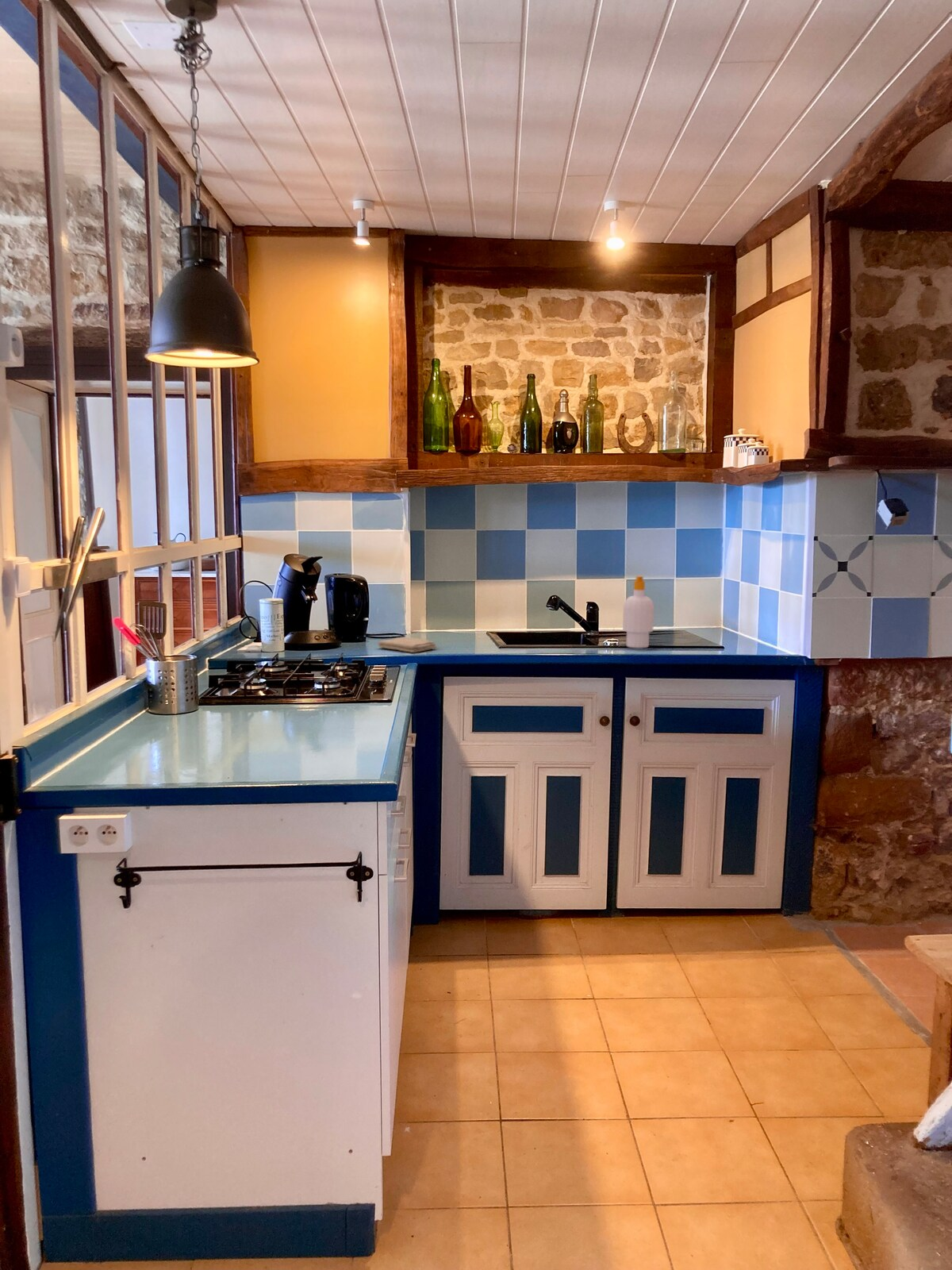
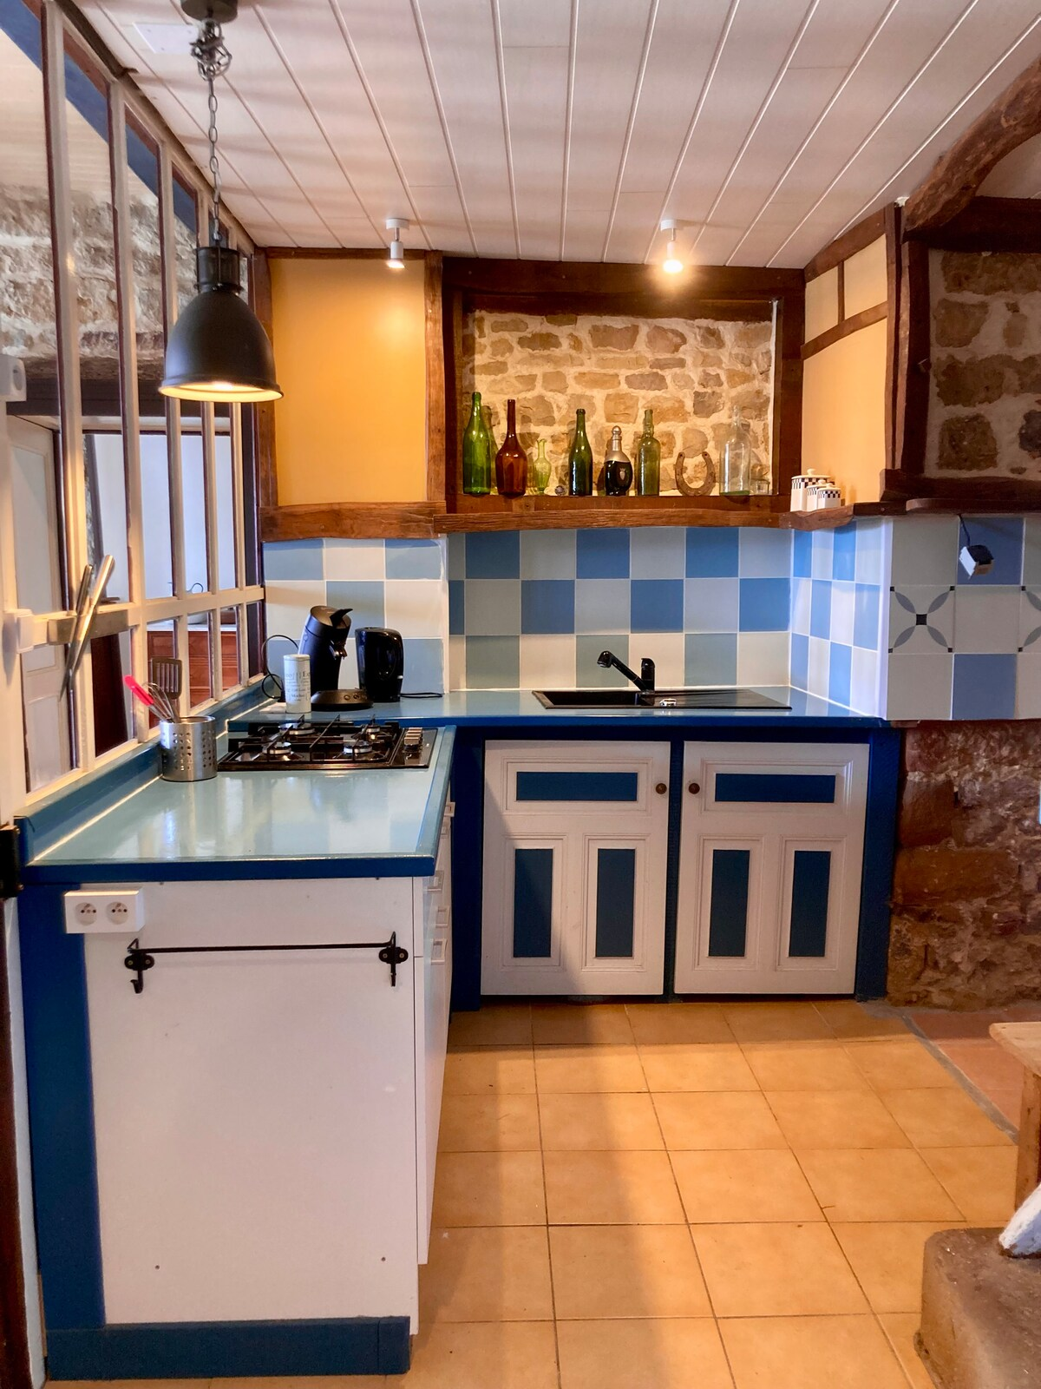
- washcloth [377,636,437,653]
- soap bottle [622,575,655,649]
